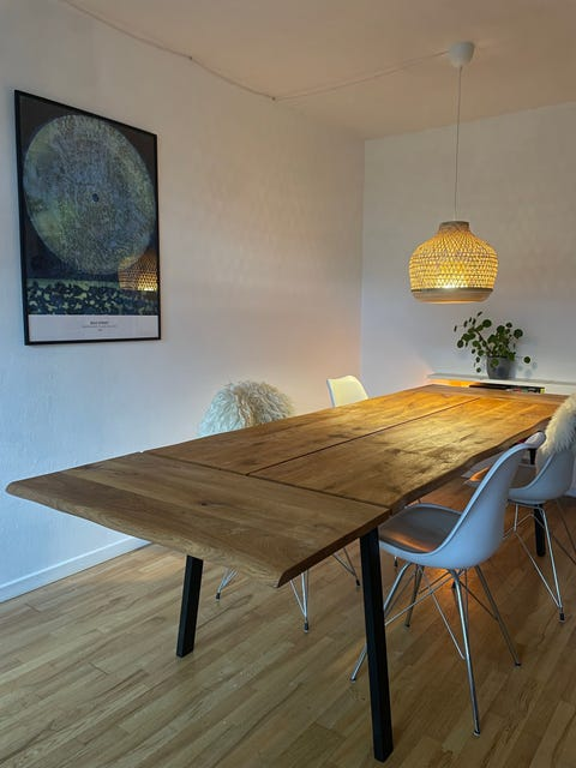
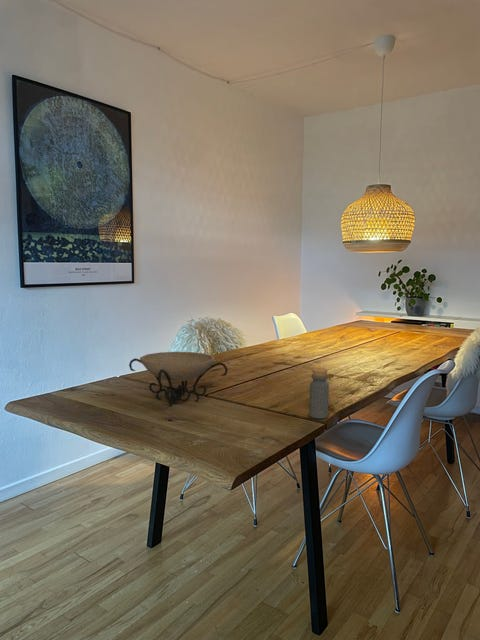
+ decorative bowl [128,351,229,407]
+ bottle [308,367,330,420]
